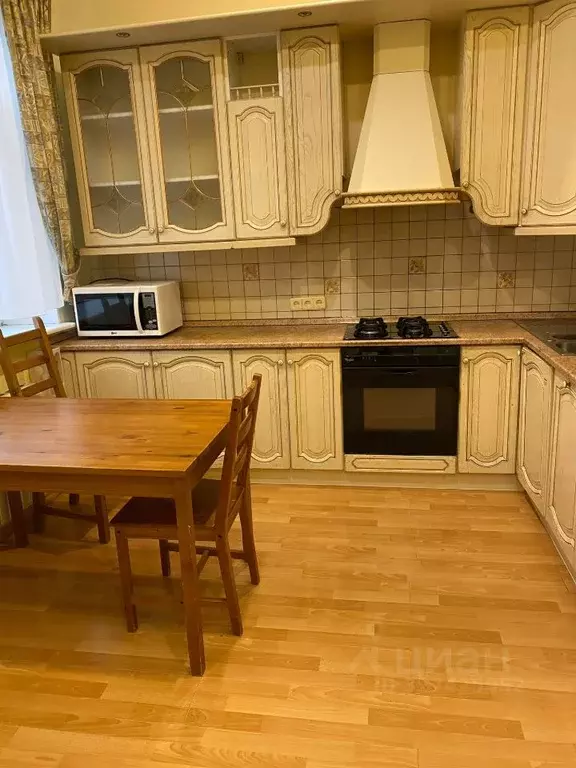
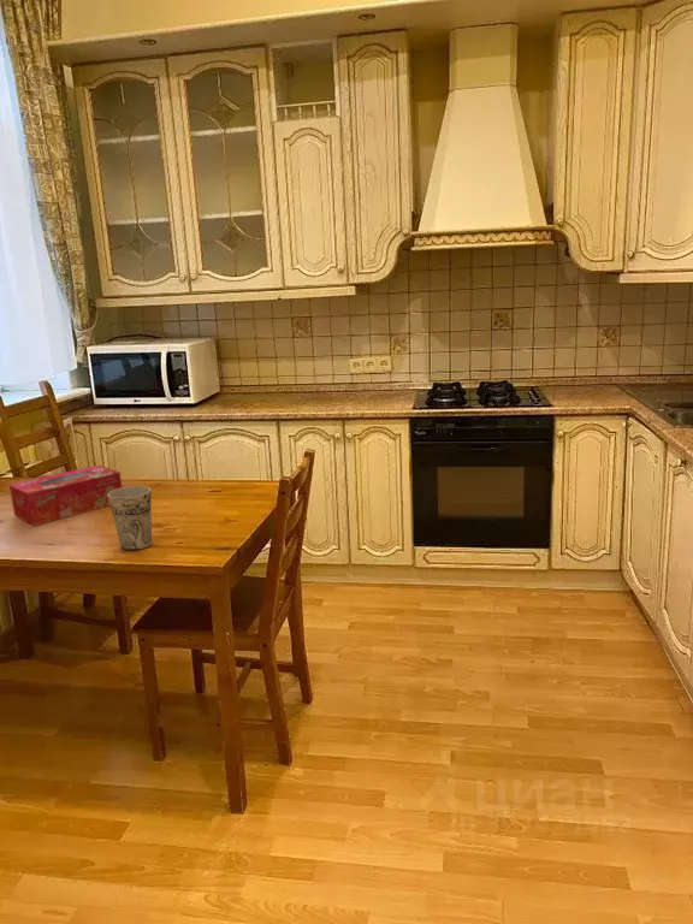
+ tissue box [8,464,123,527]
+ cup [108,485,153,552]
